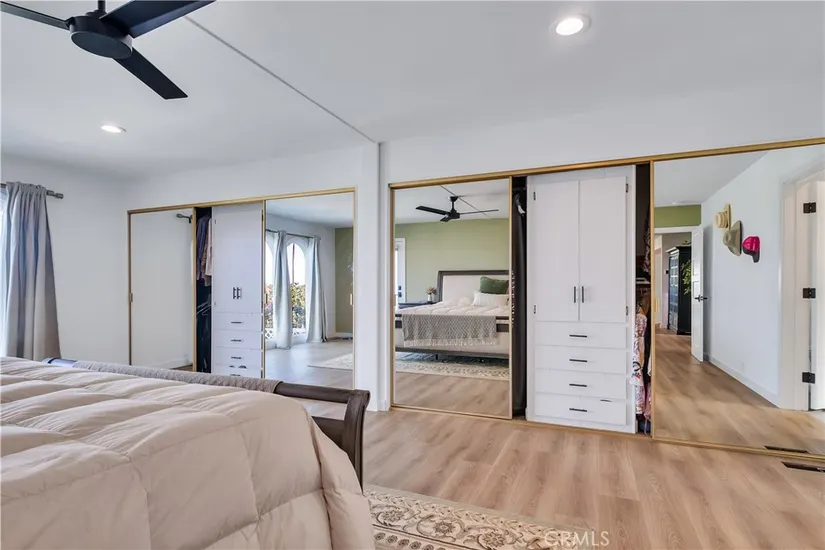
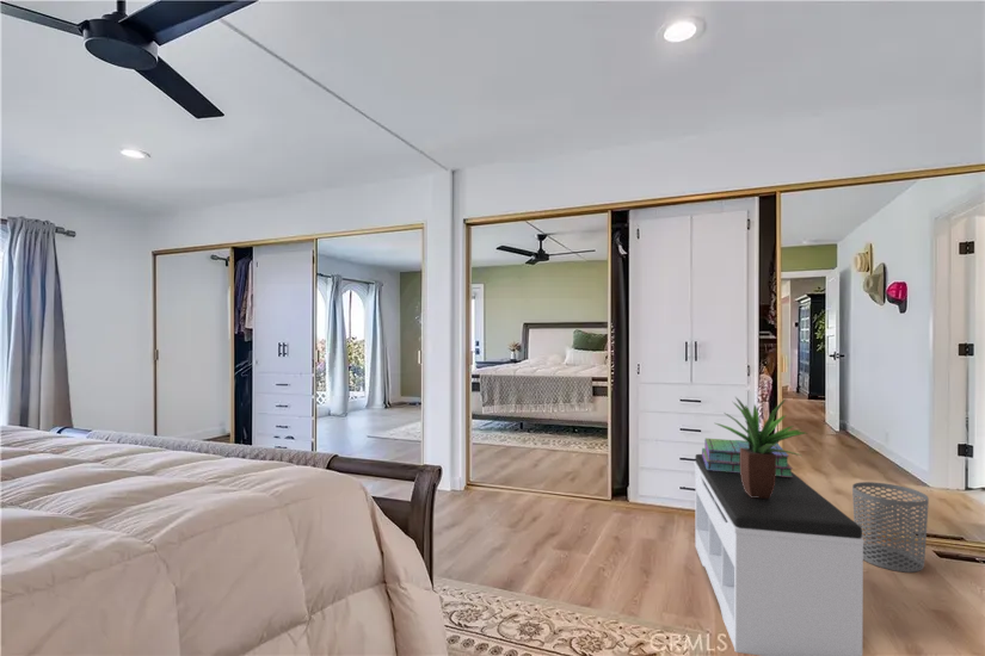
+ stack of books [701,437,794,477]
+ potted plant [715,396,807,499]
+ waste bin [851,481,930,574]
+ bench [694,453,864,656]
